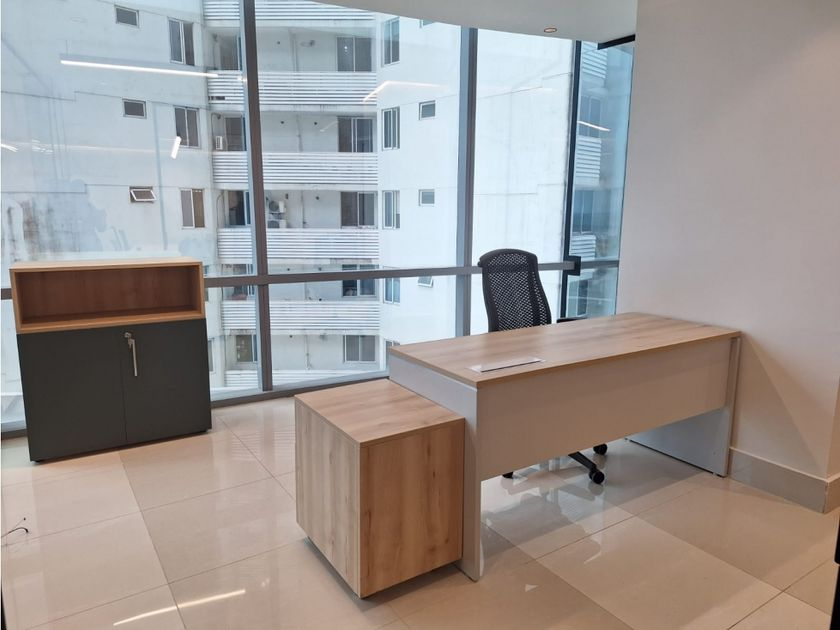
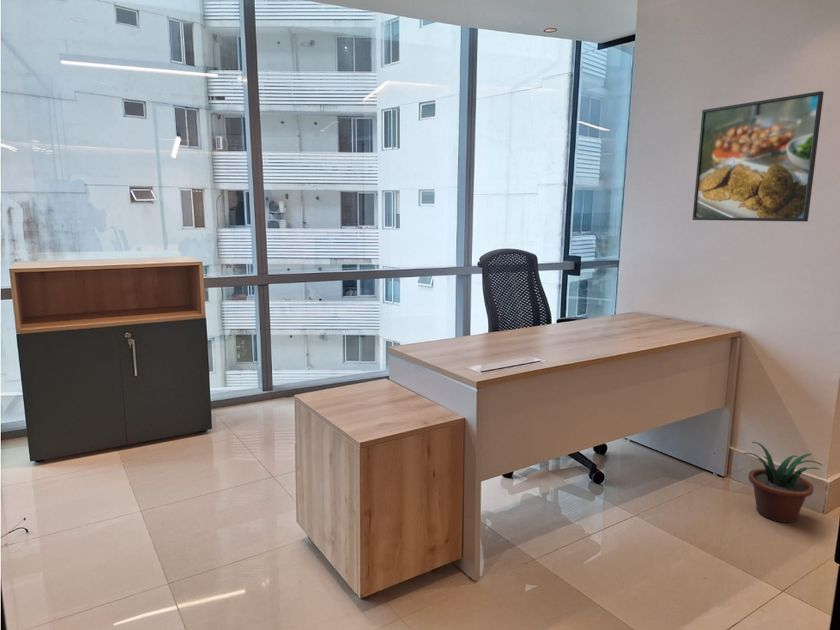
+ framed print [692,90,825,223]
+ potted plant [742,441,823,524]
